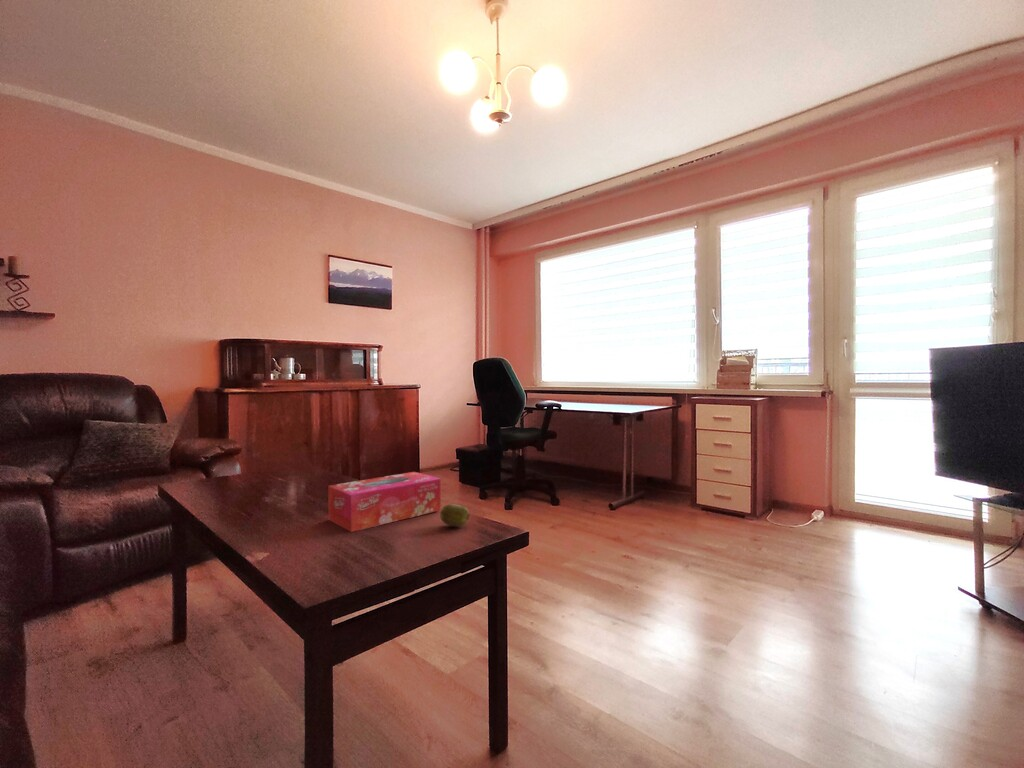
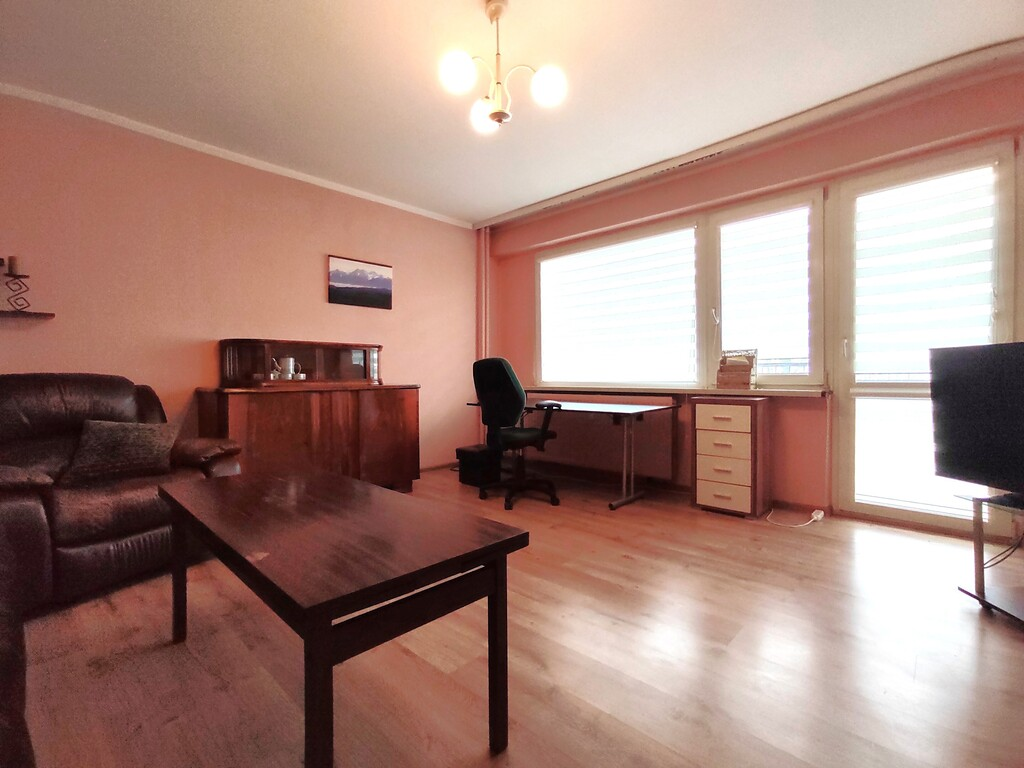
- tissue box [327,471,442,533]
- fruit [439,503,471,527]
